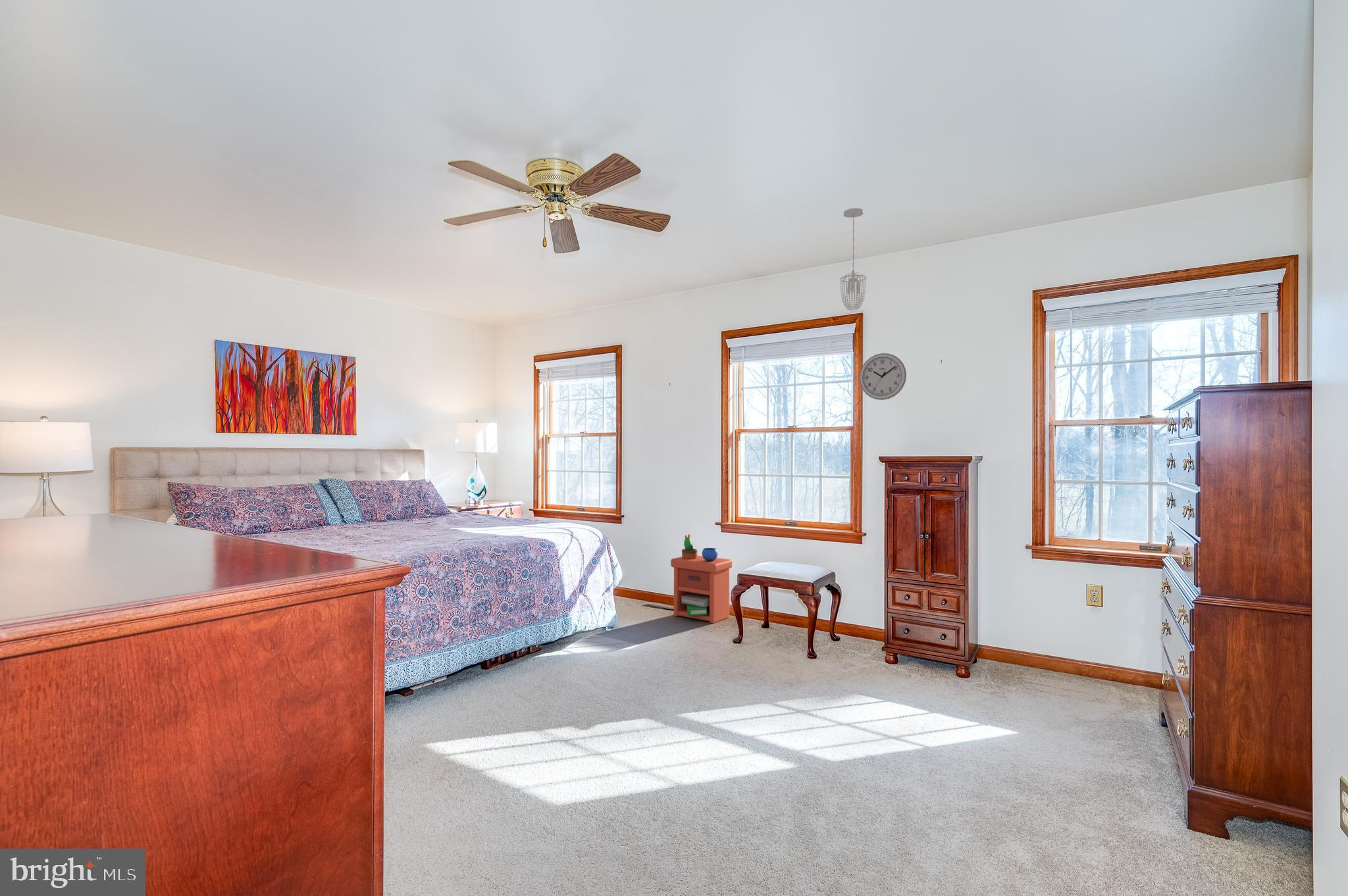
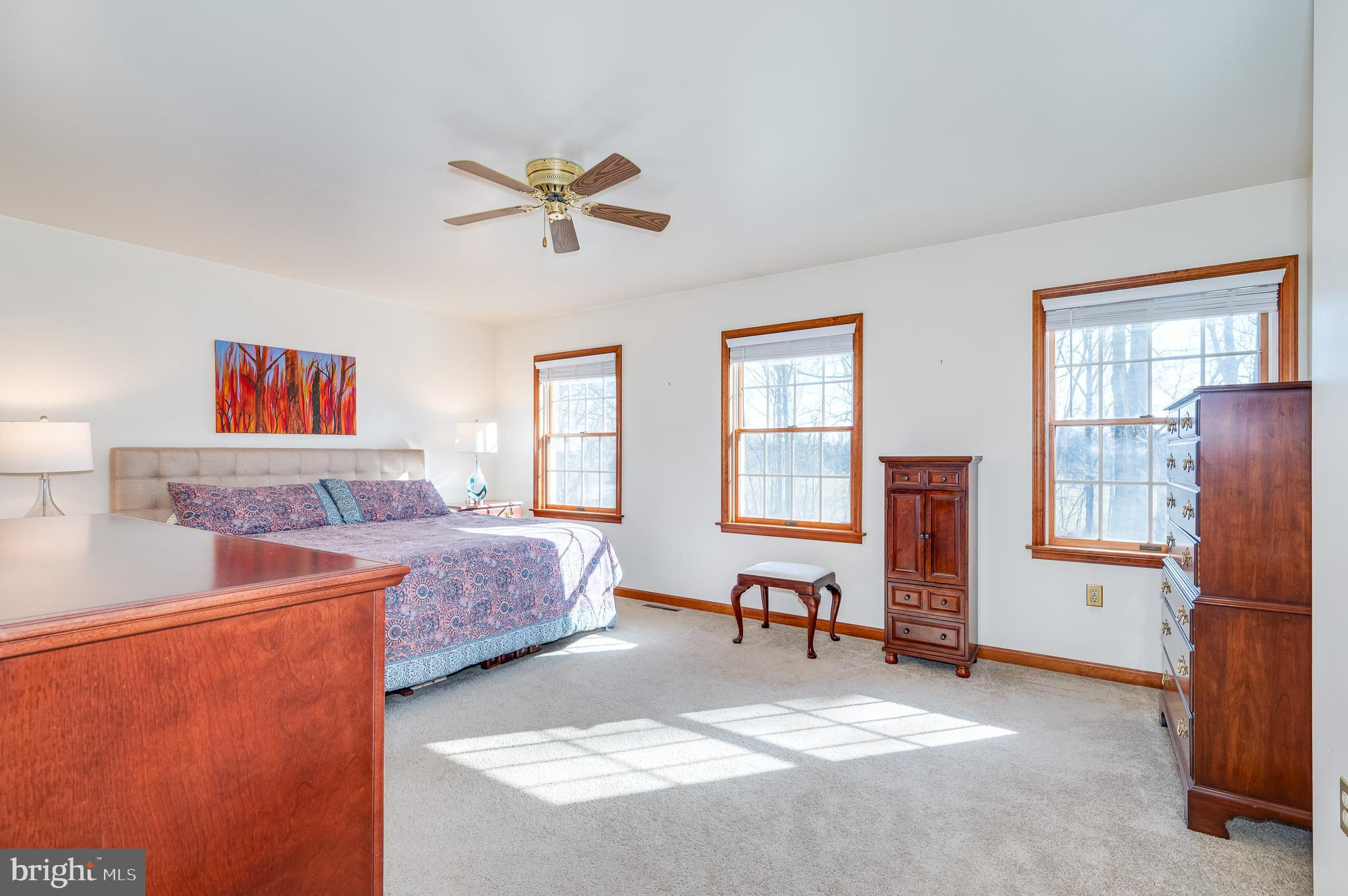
- wall clock [859,353,907,401]
- pendant light [839,208,867,311]
- nightstand [670,534,733,624]
